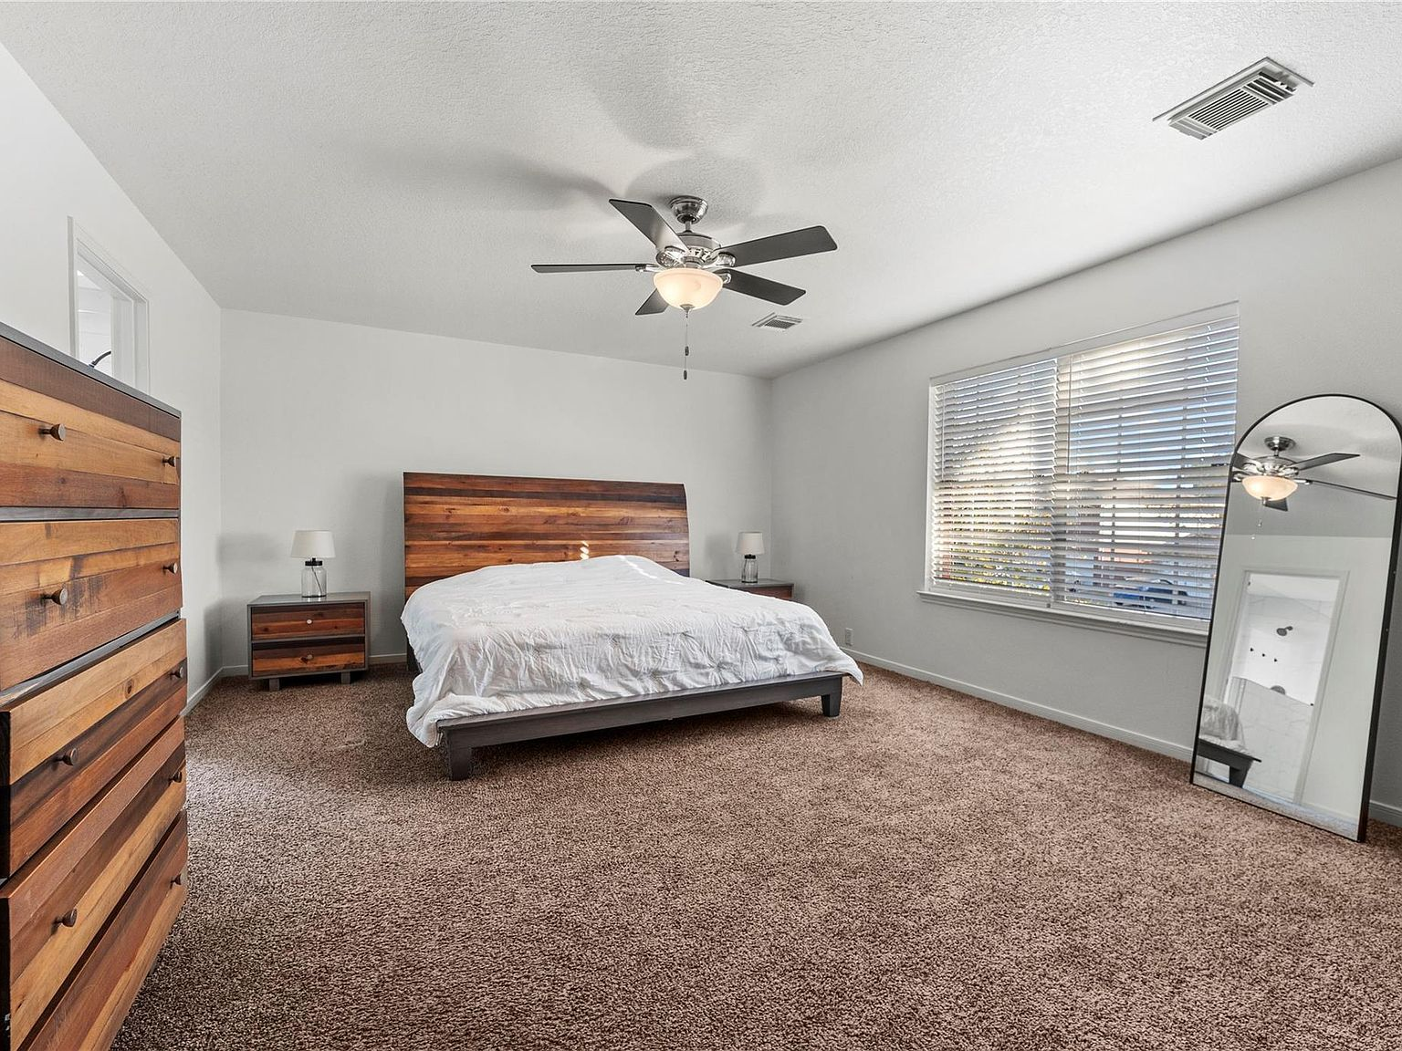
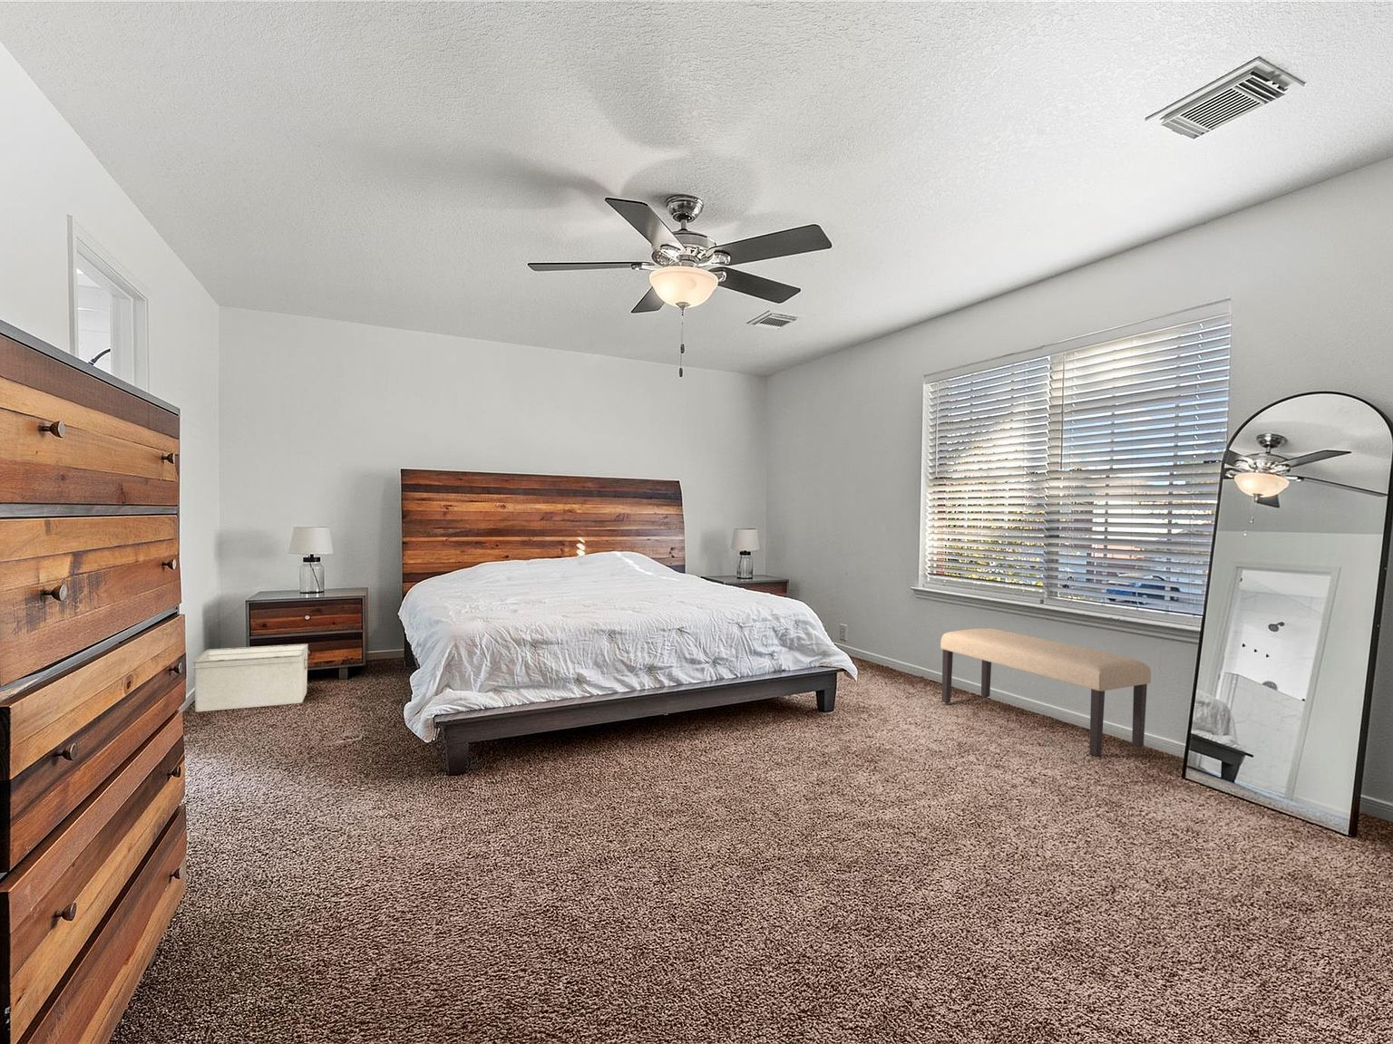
+ bench [940,627,1152,758]
+ storage bin [192,644,309,713]
